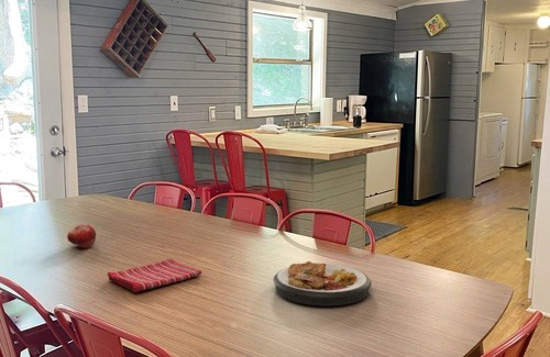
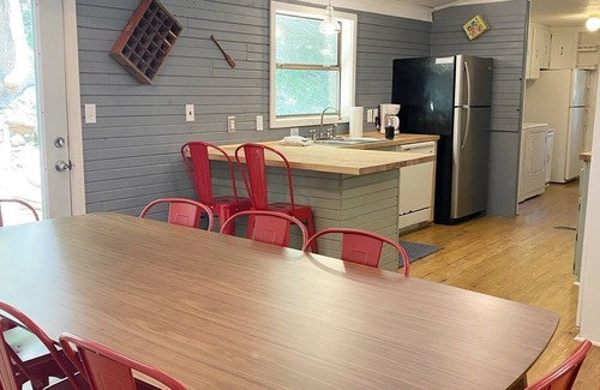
- plate [272,260,373,306]
- dish towel [107,257,202,293]
- fruit [66,223,97,249]
